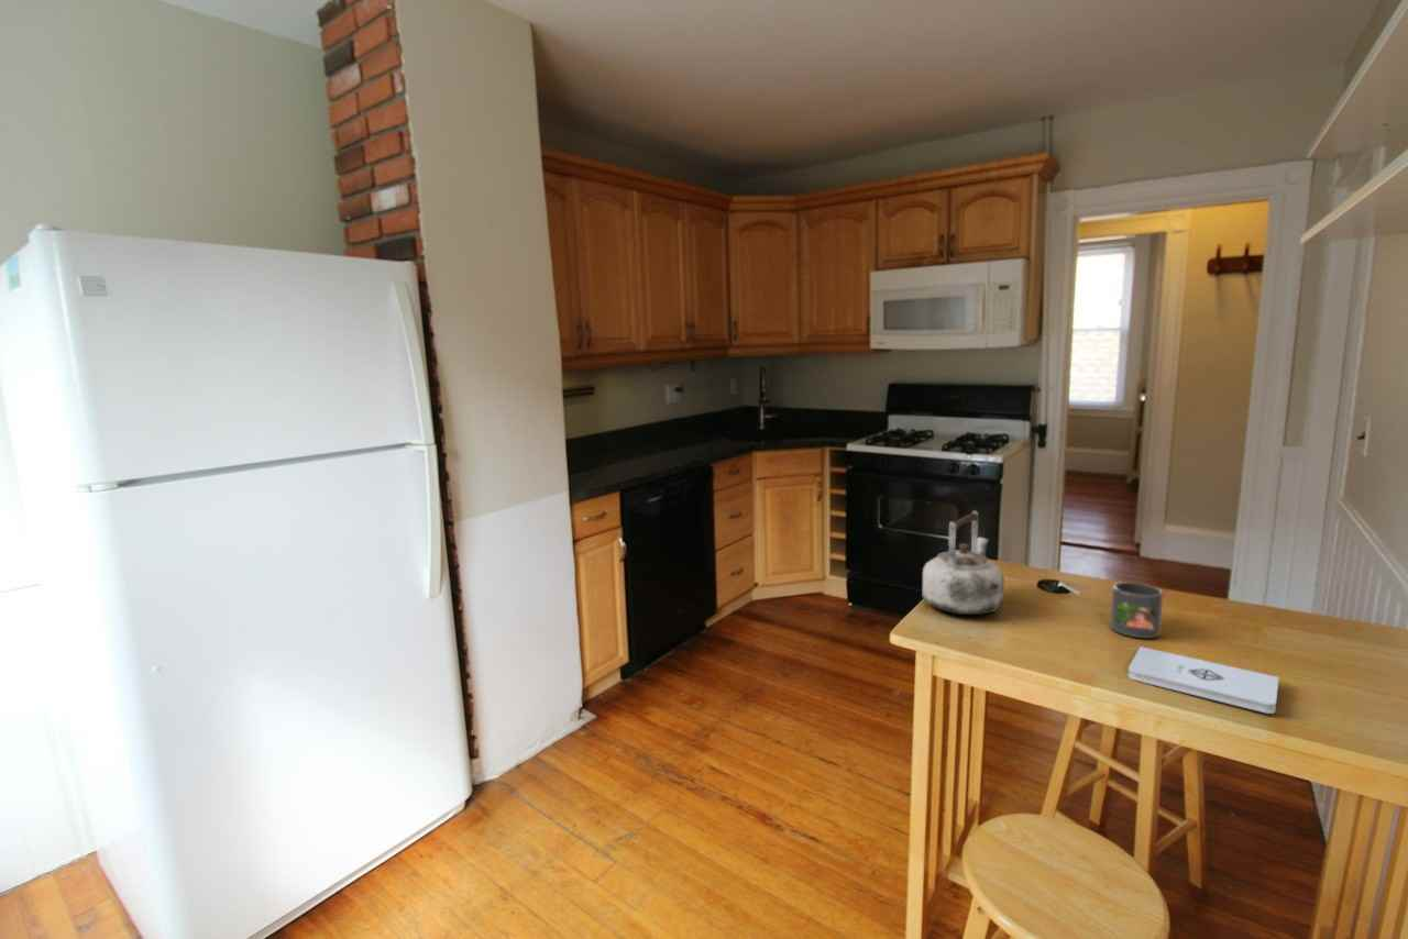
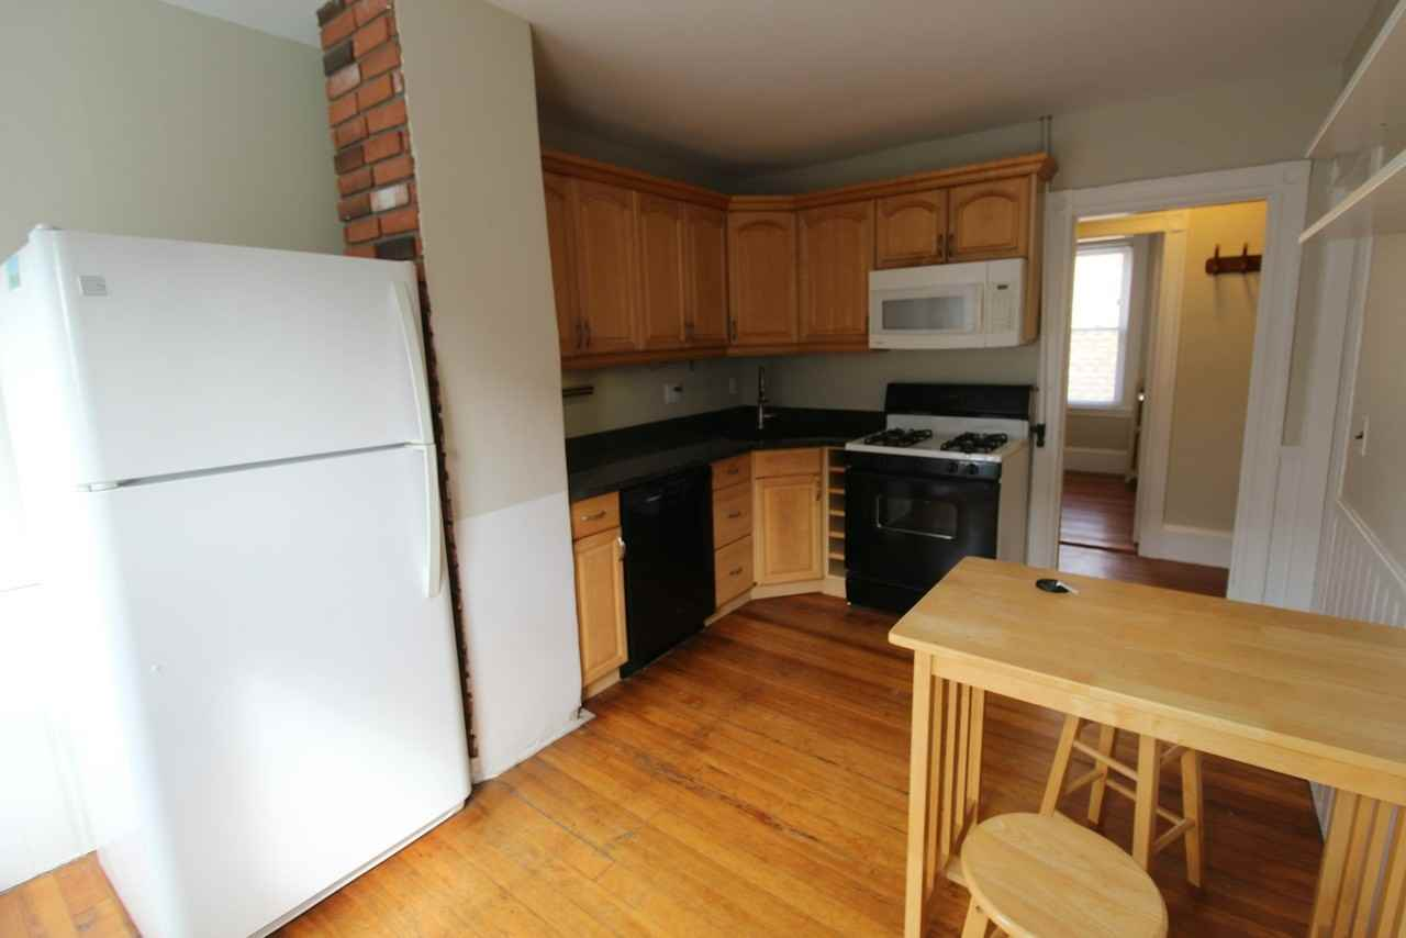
- notepad [1126,645,1280,715]
- kettle [922,509,1005,616]
- mug [1109,582,1165,640]
